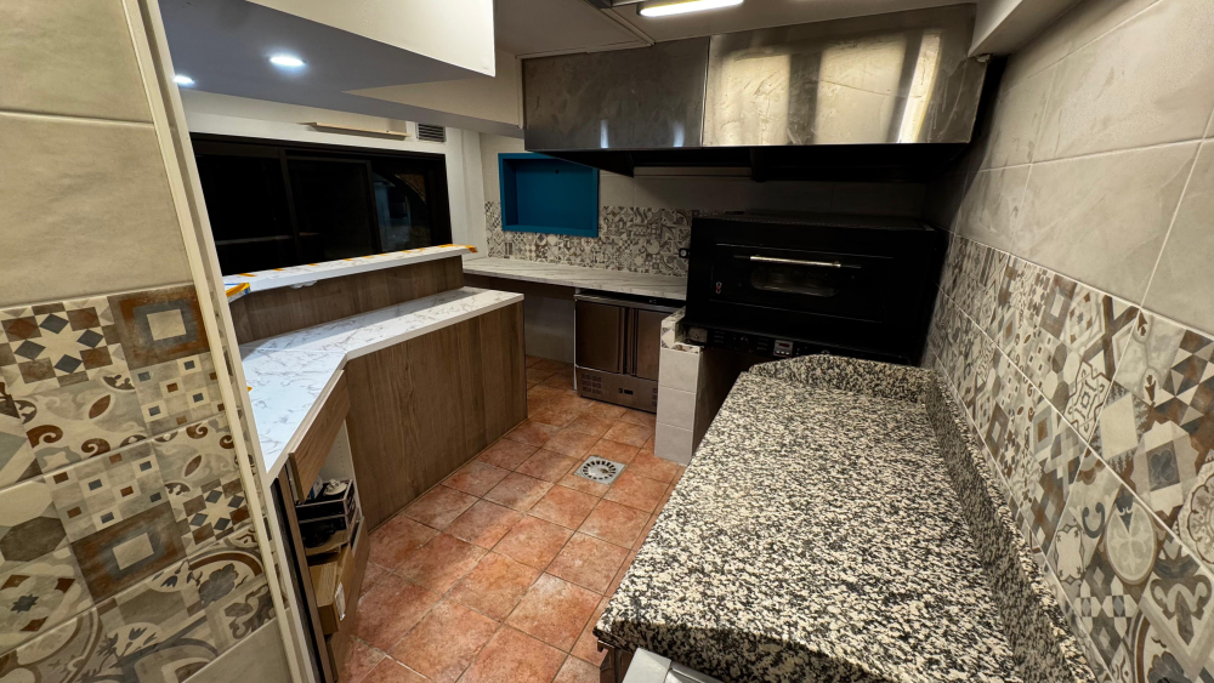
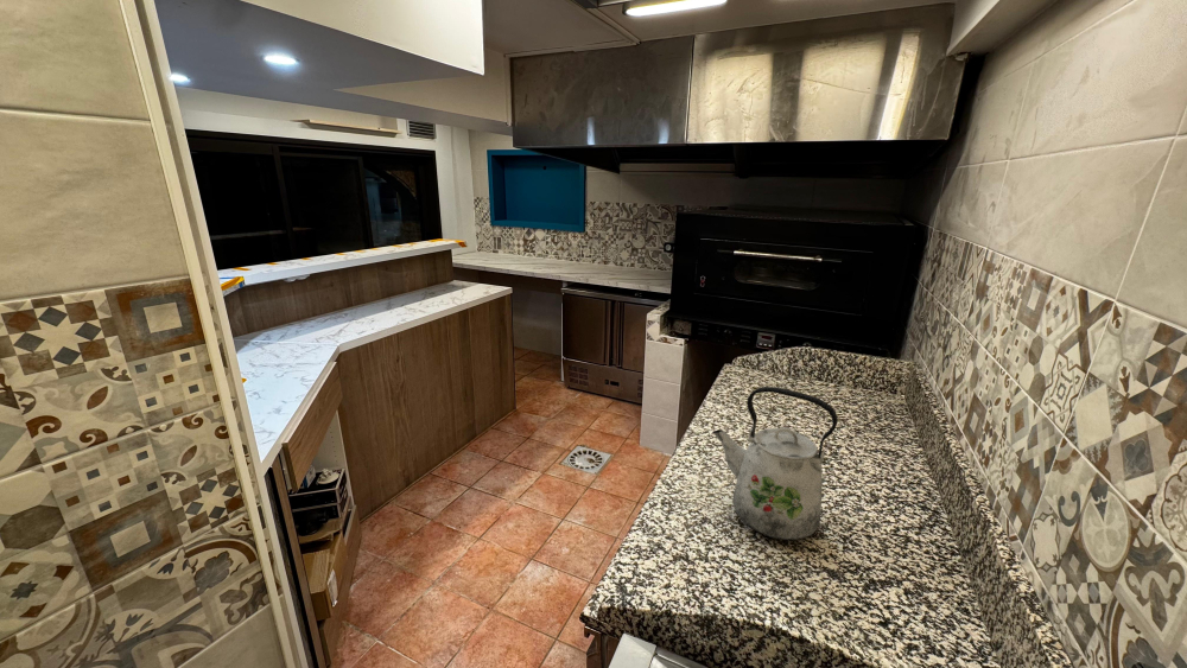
+ kettle [711,386,839,541]
